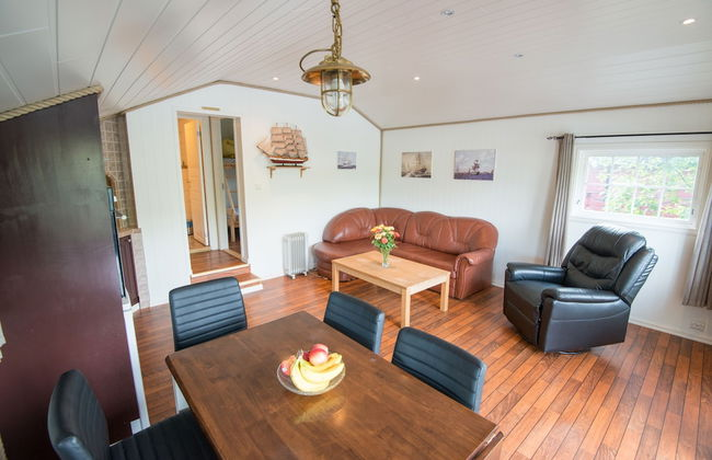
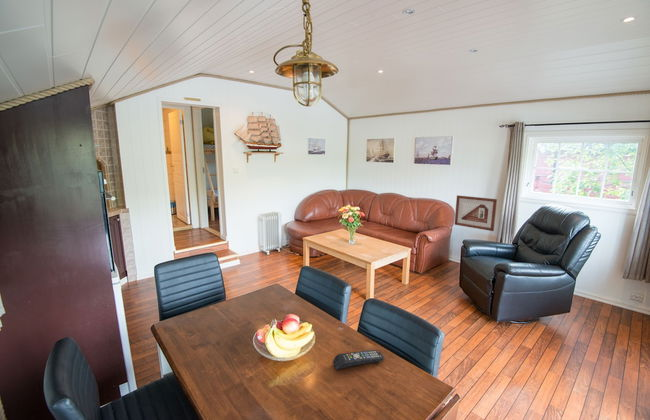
+ remote control [332,349,385,371]
+ picture frame [453,194,498,232]
